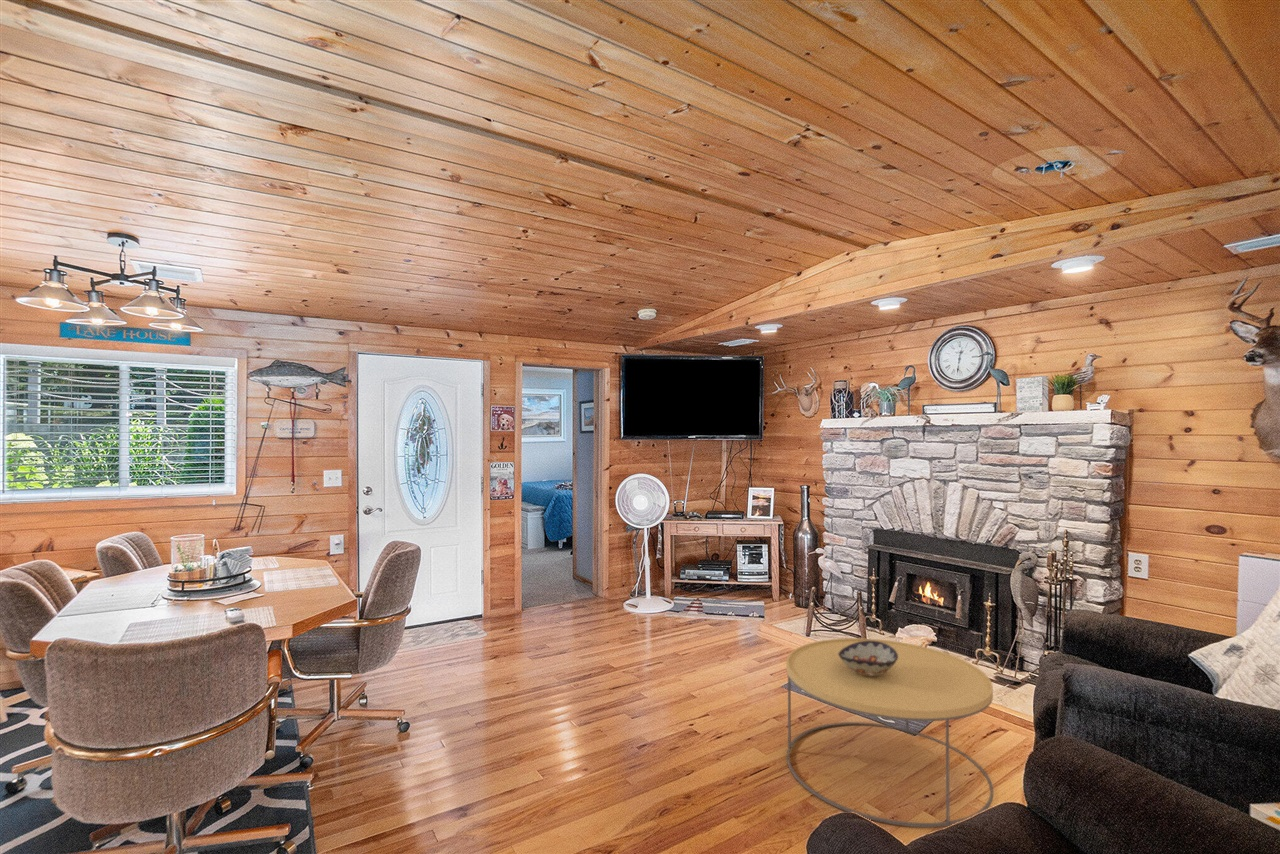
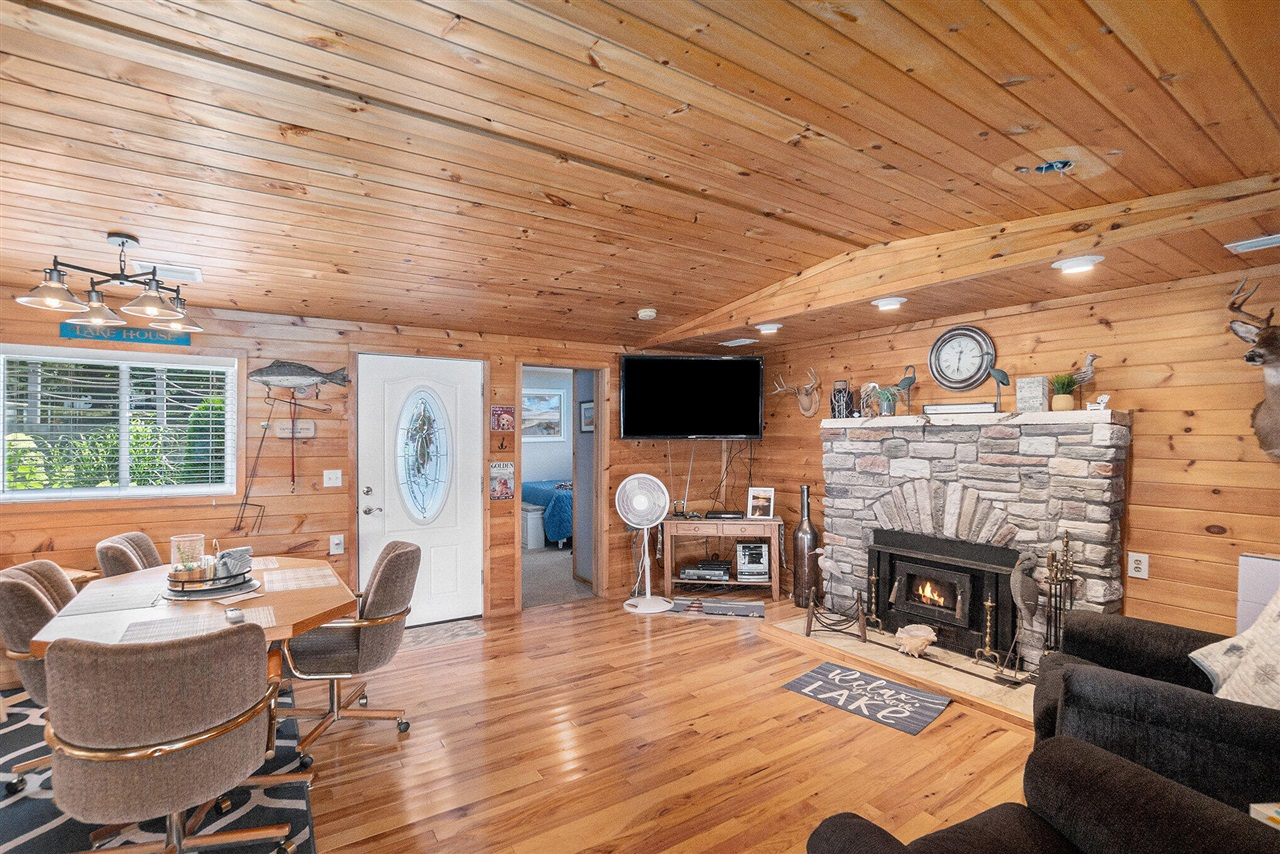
- coffee table [785,637,994,828]
- decorative bowl [838,641,898,677]
